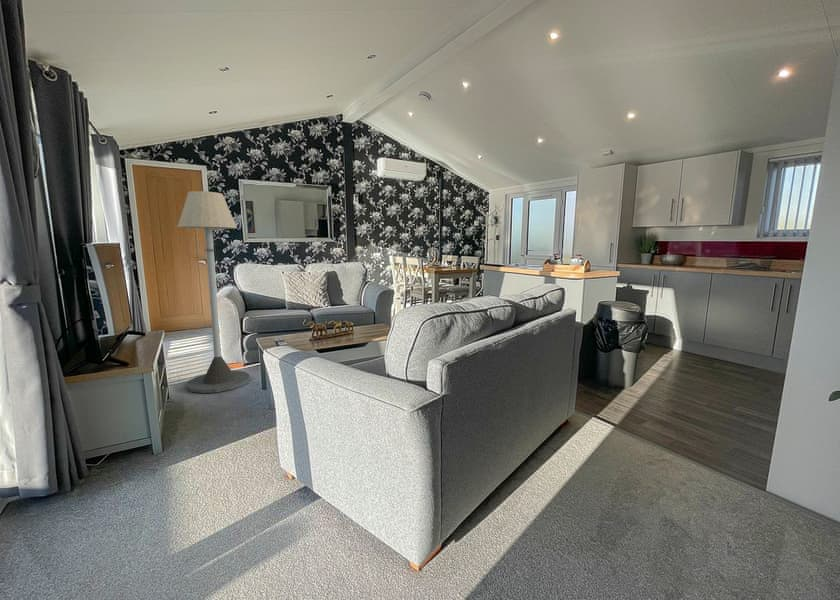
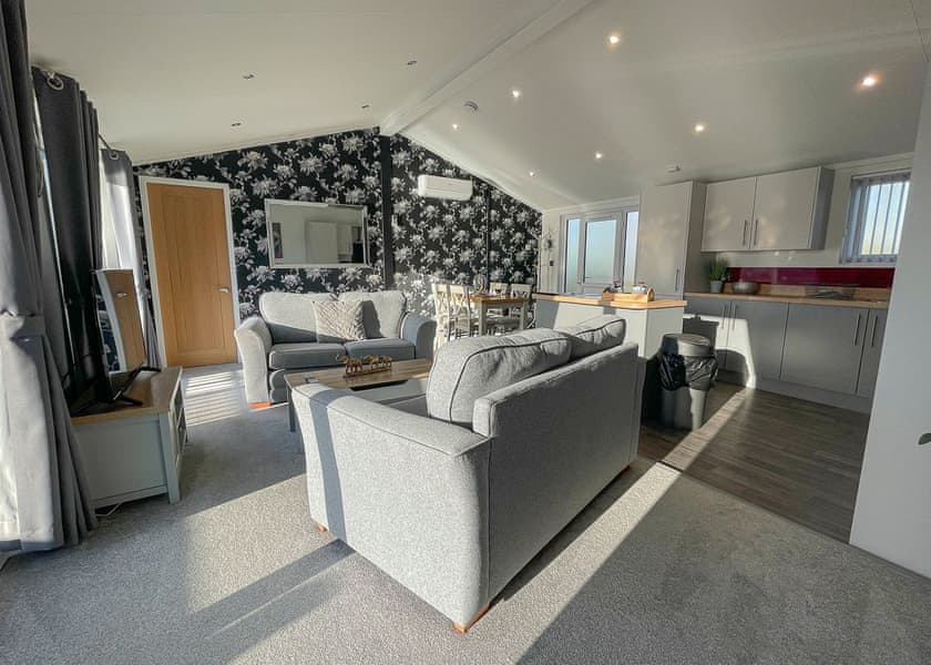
- floor lamp [177,190,251,394]
